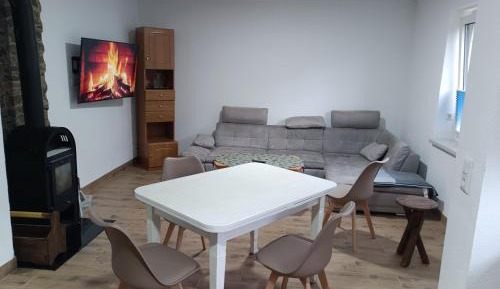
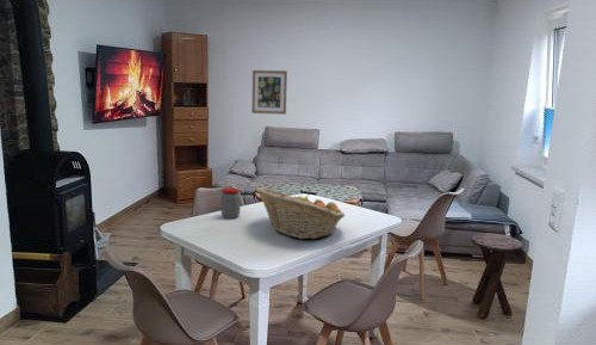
+ jar [219,187,242,220]
+ wall art [250,69,288,116]
+ fruit basket [255,186,347,240]
